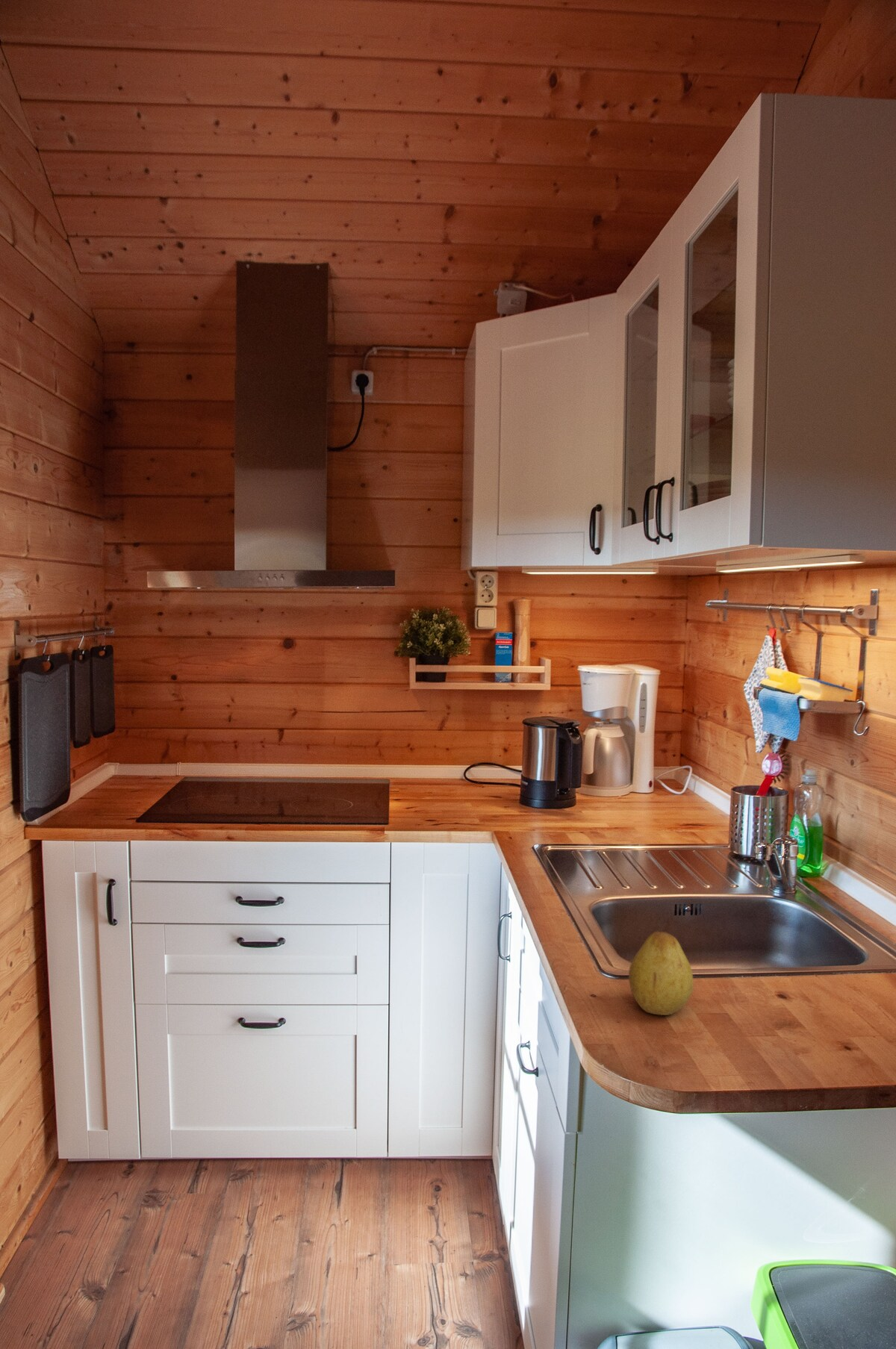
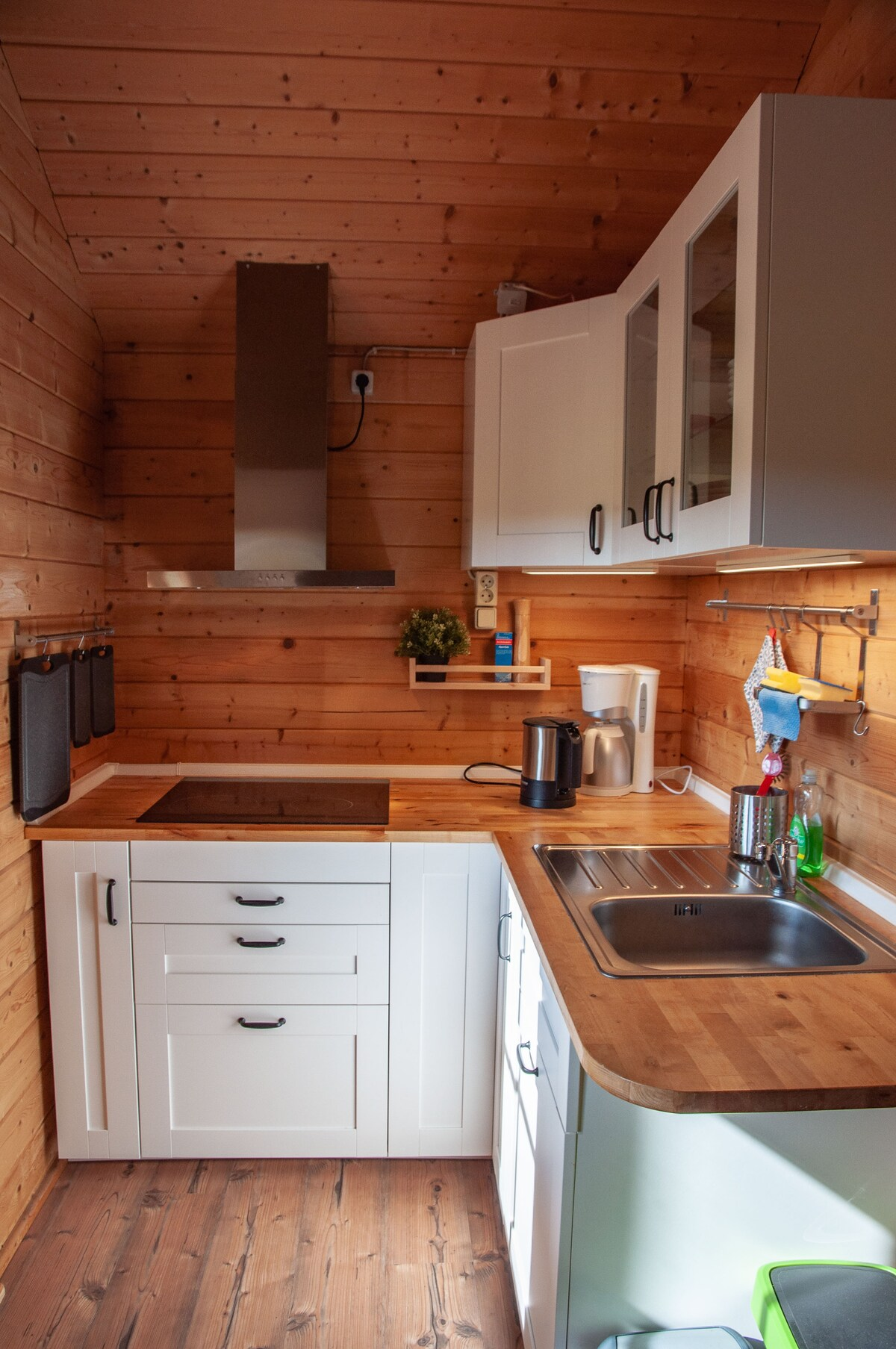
- fruit [628,917,694,1016]
